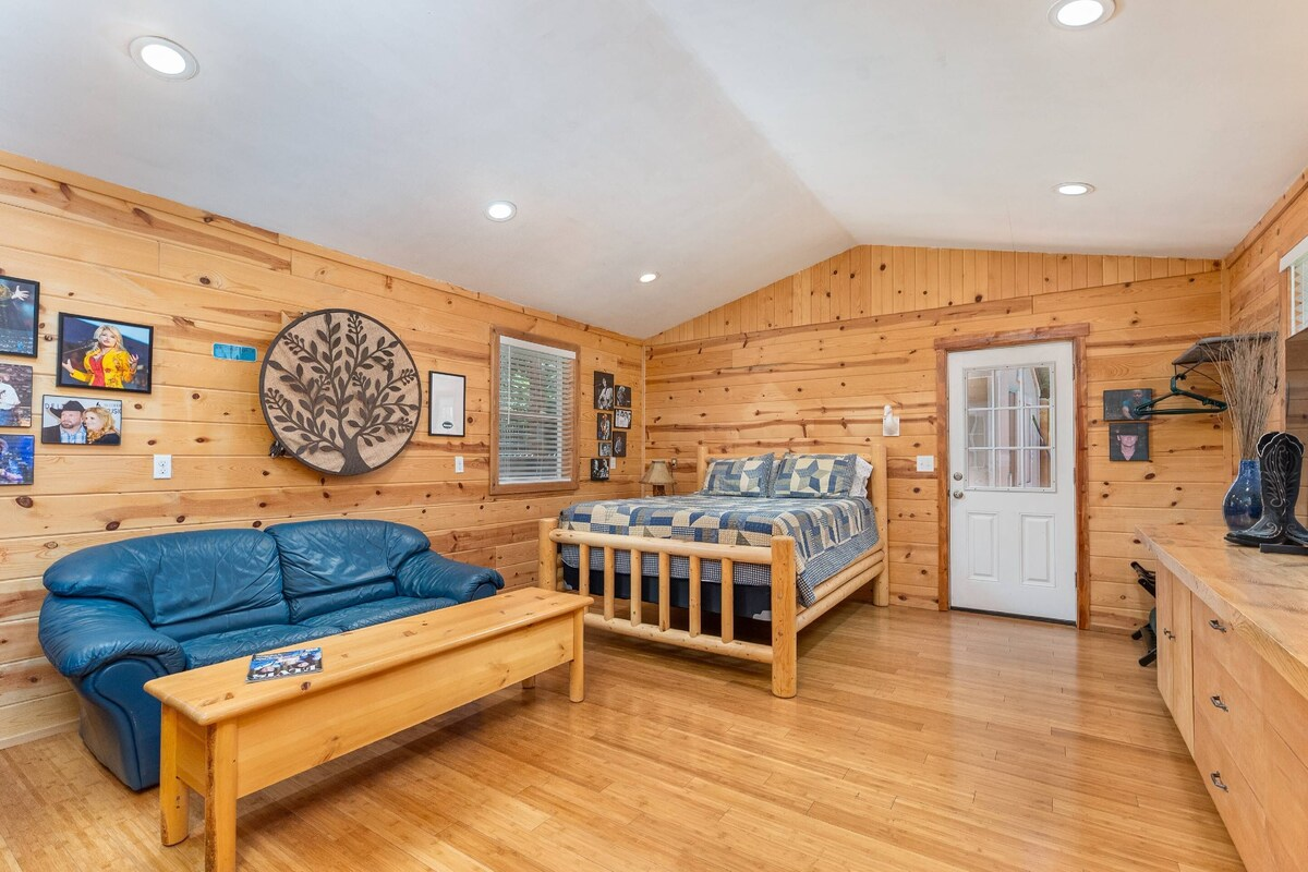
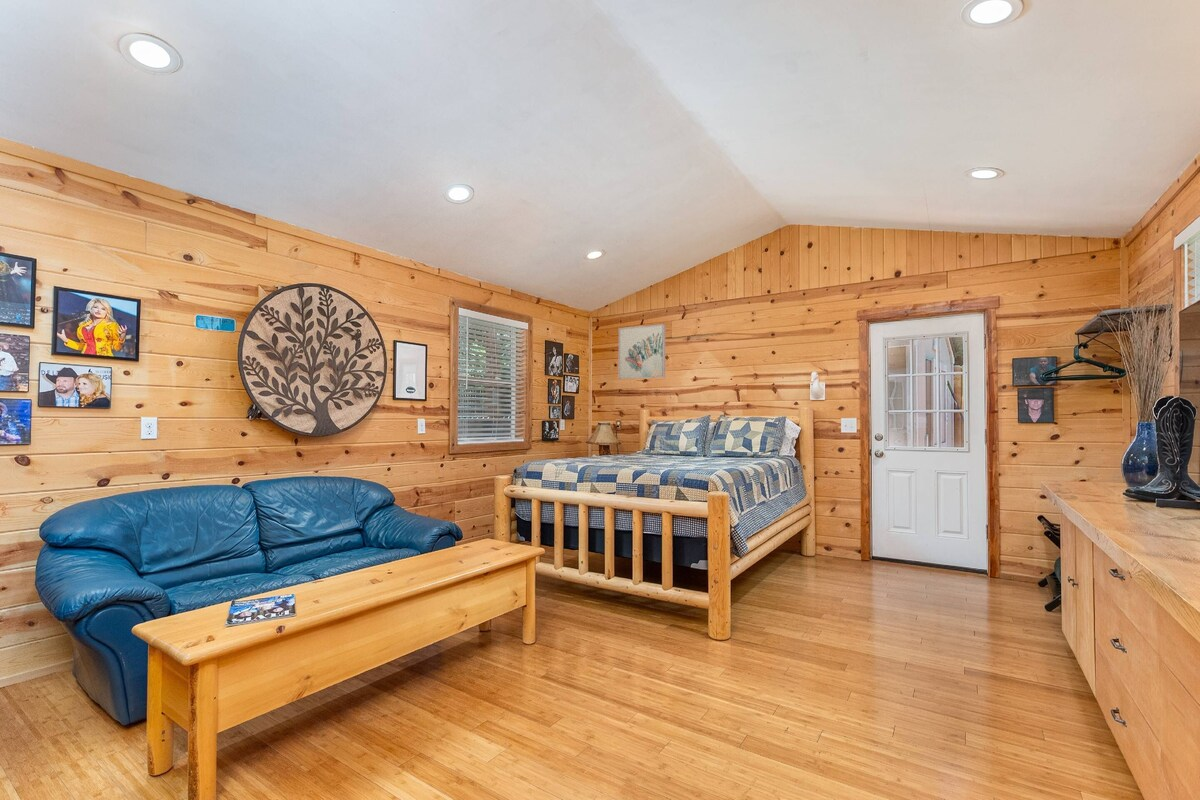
+ wall art [618,323,666,380]
